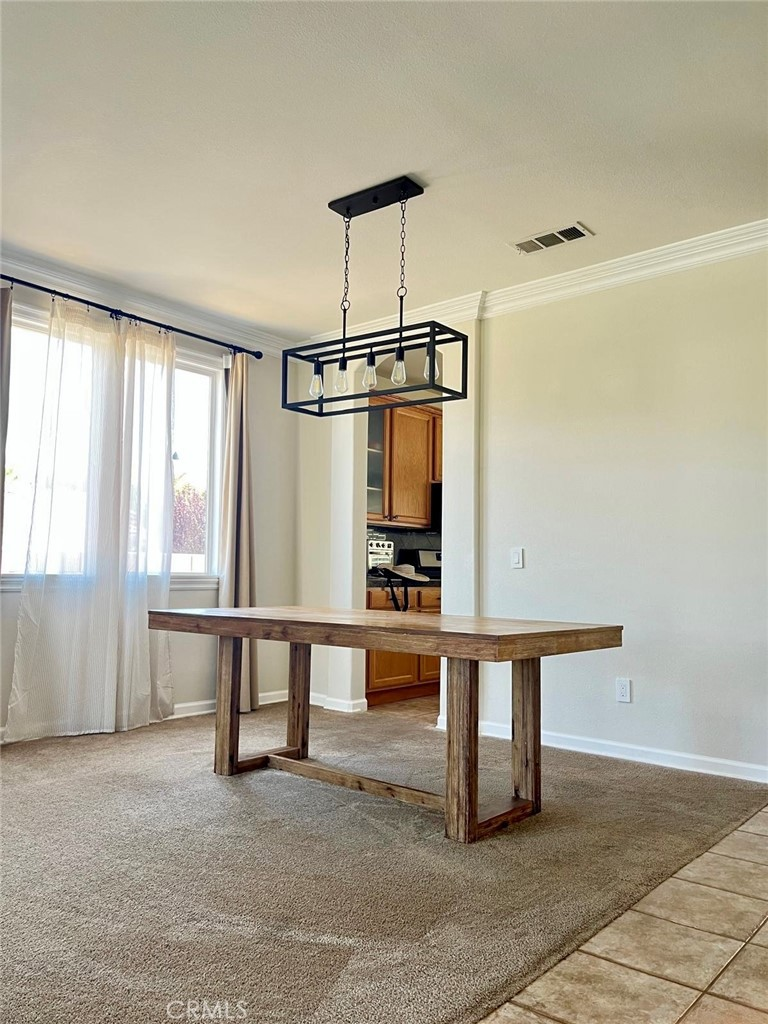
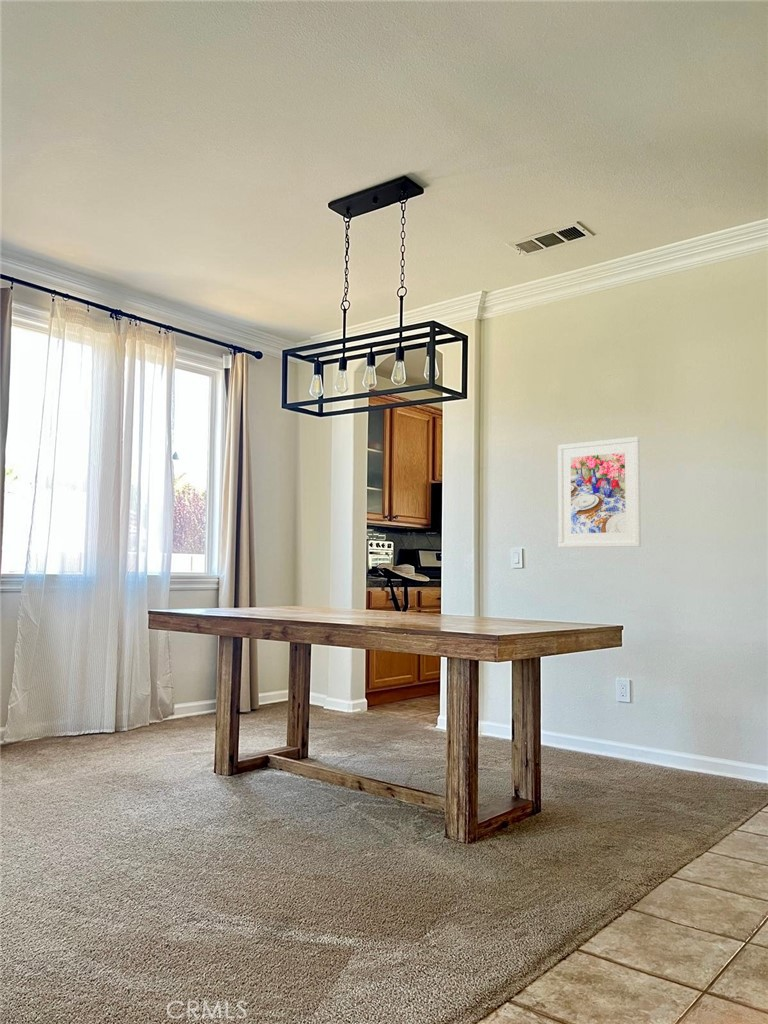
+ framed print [557,436,642,548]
